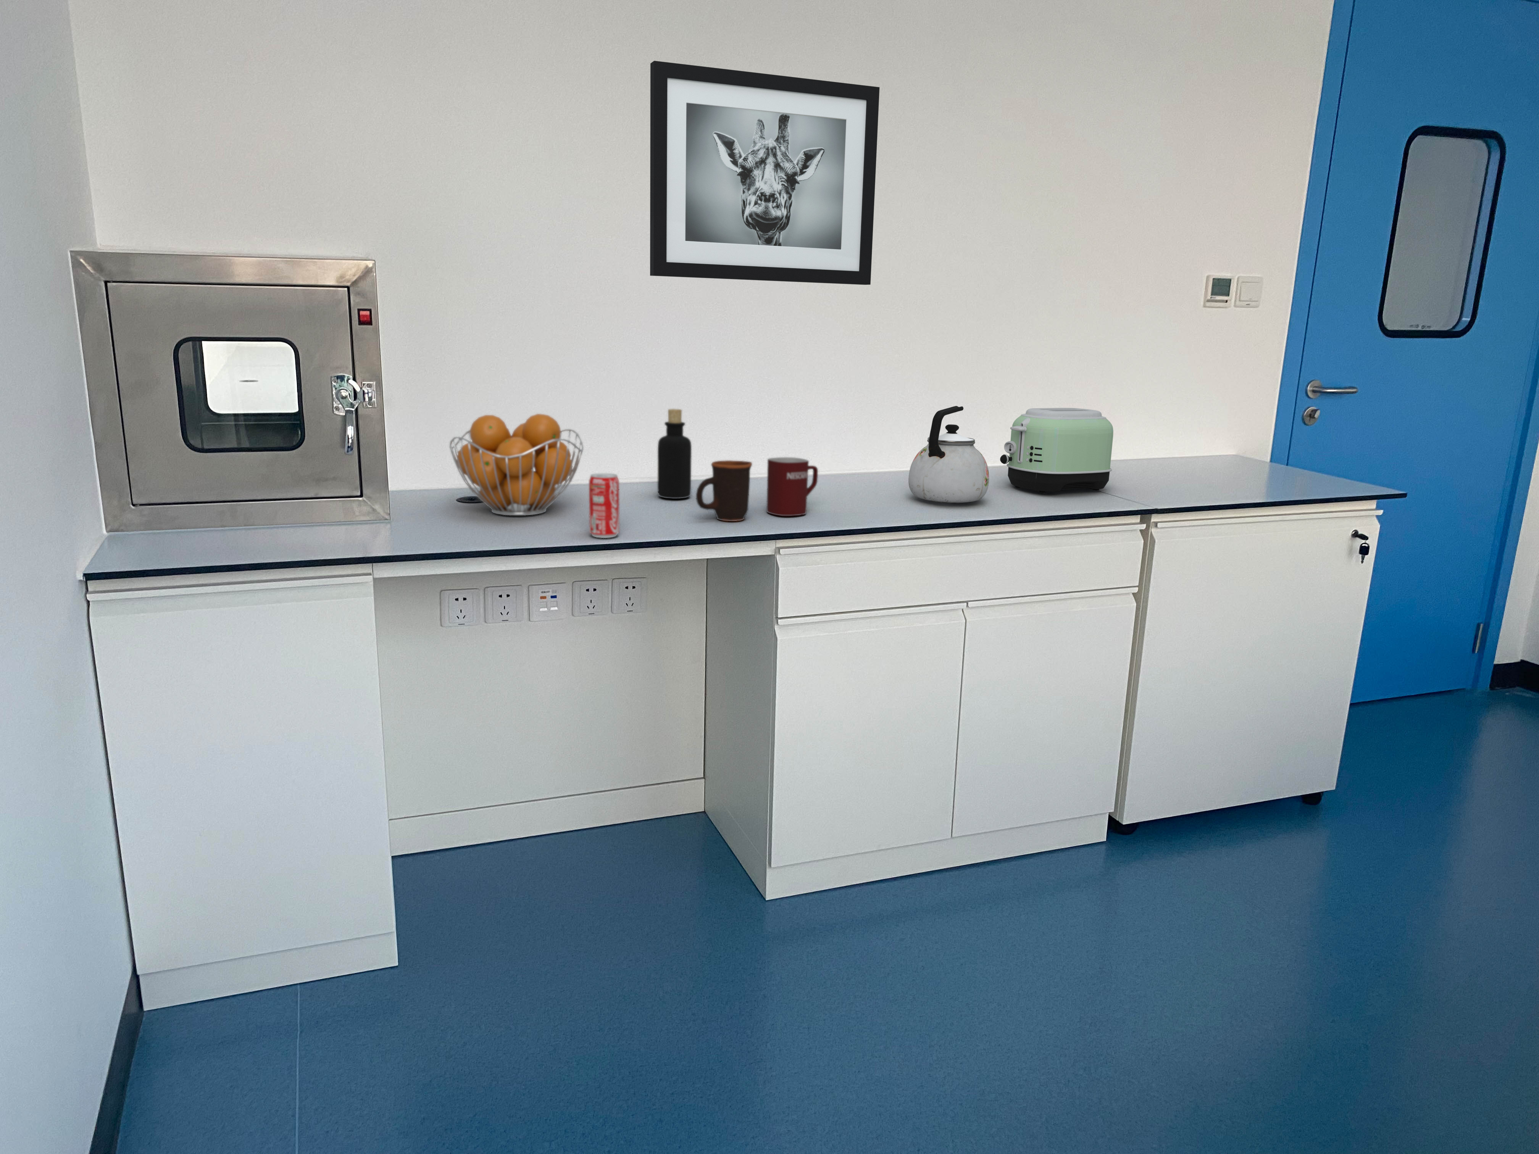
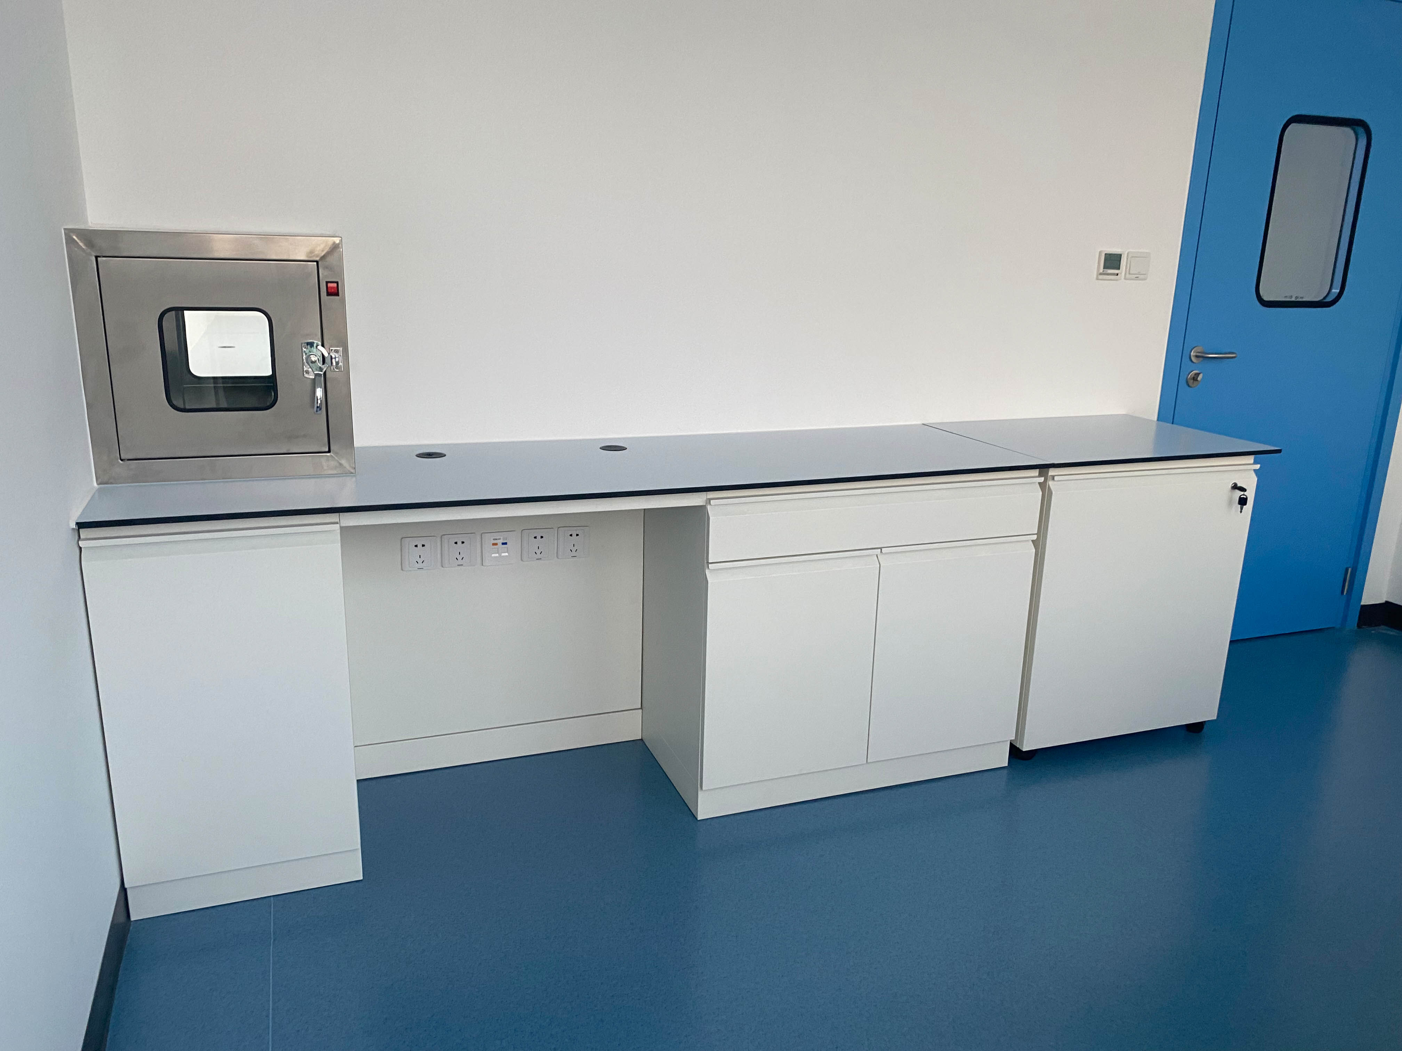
- toaster [1000,407,1114,493]
- fruit basket [448,413,584,516]
- mug [766,457,818,516]
- bottle [657,409,692,499]
- mug [696,459,753,521]
- kettle [908,406,989,503]
- wall art [650,61,880,285]
- beverage can [589,473,620,538]
